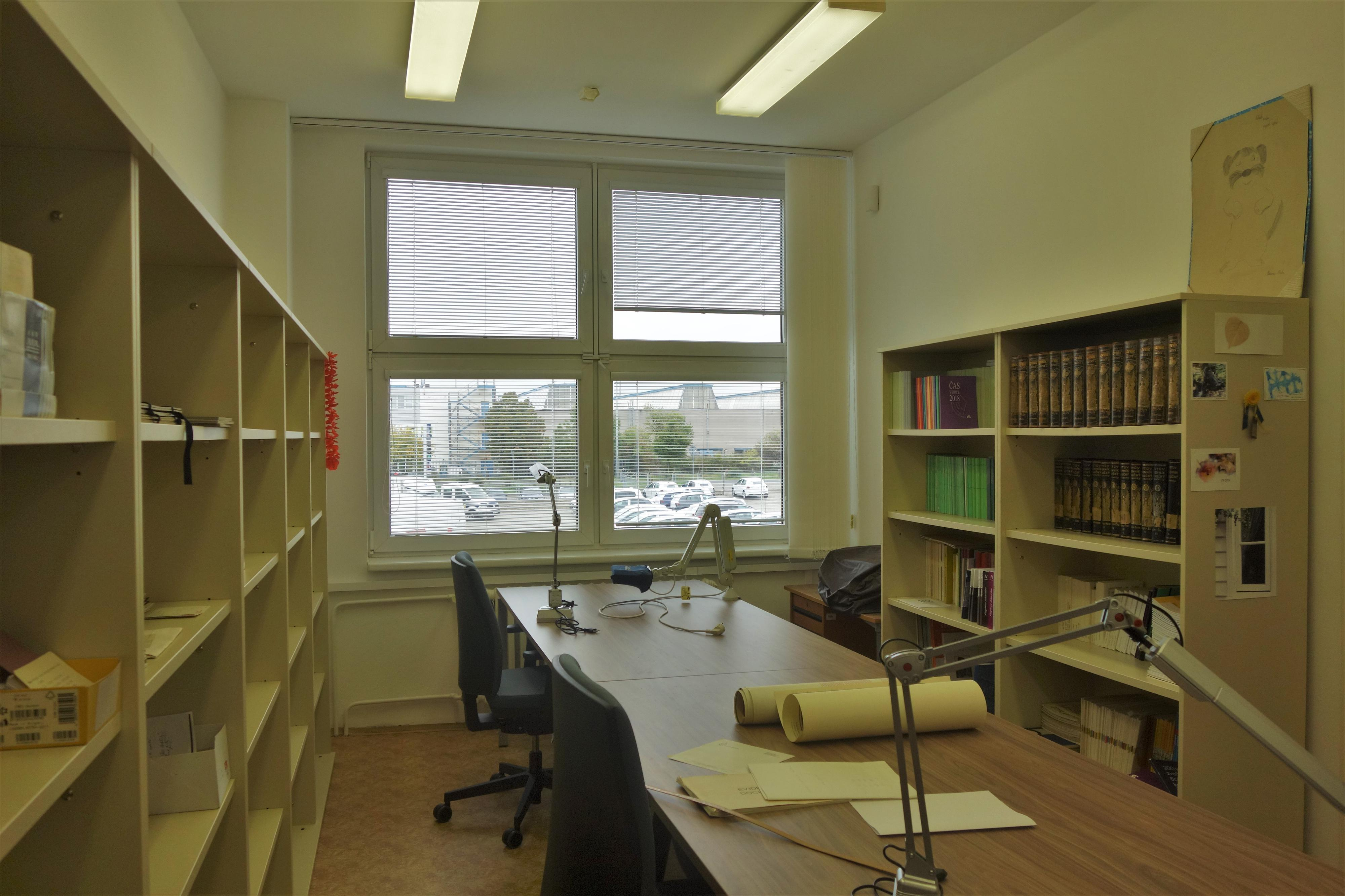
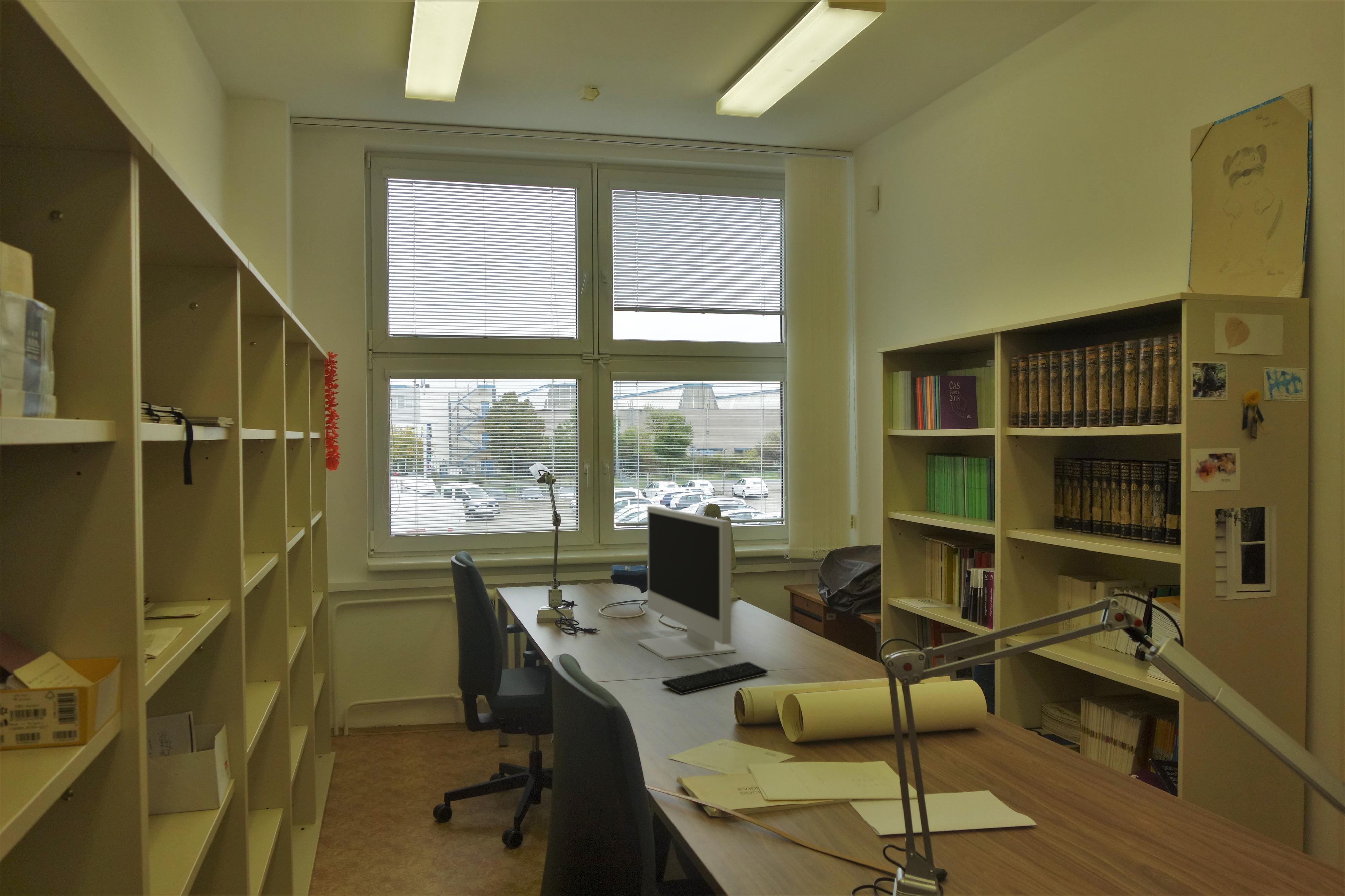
+ monitor [637,506,736,660]
+ keyboard [662,661,768,695]
